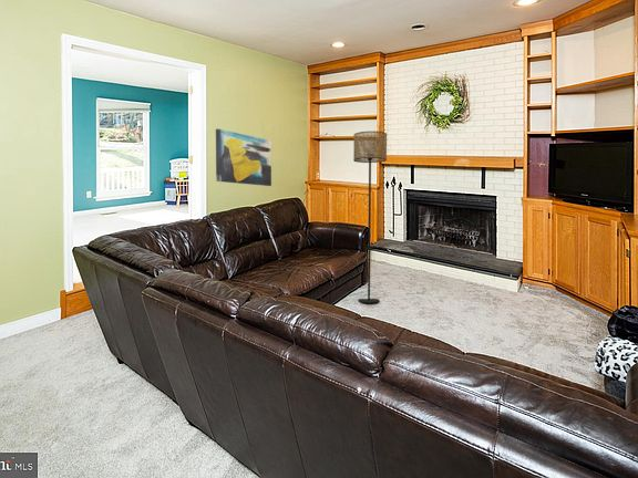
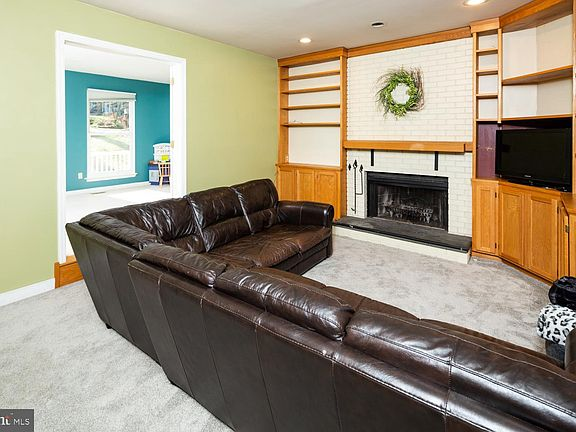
- floor lamp [352,131,388,304]
- wall art [215,127,272,187]
